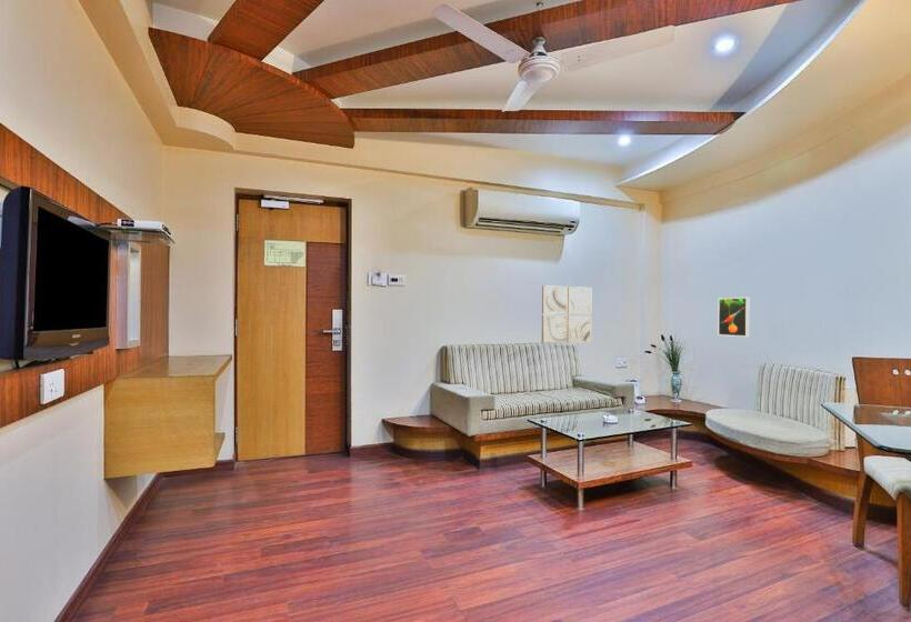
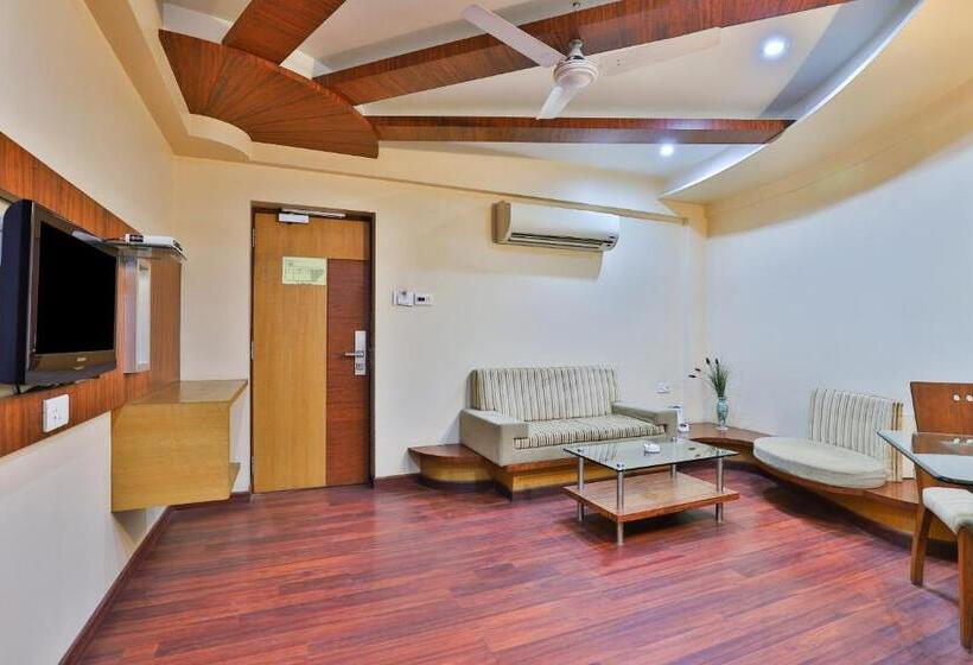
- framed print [718,297,750,338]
- wall art [541,284,592,344]
